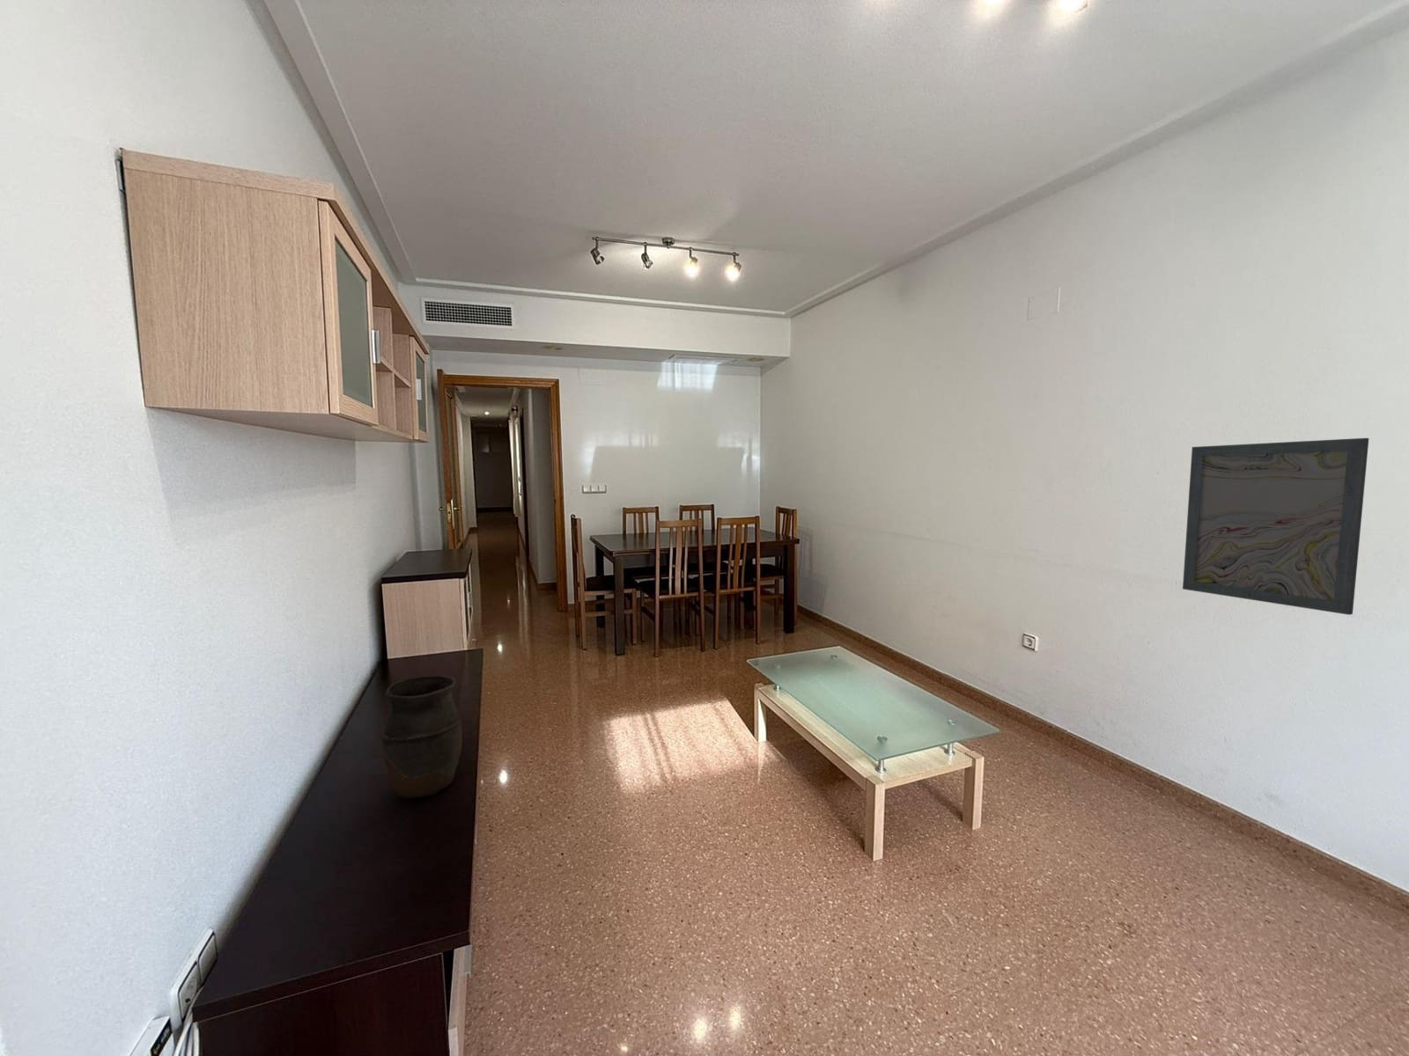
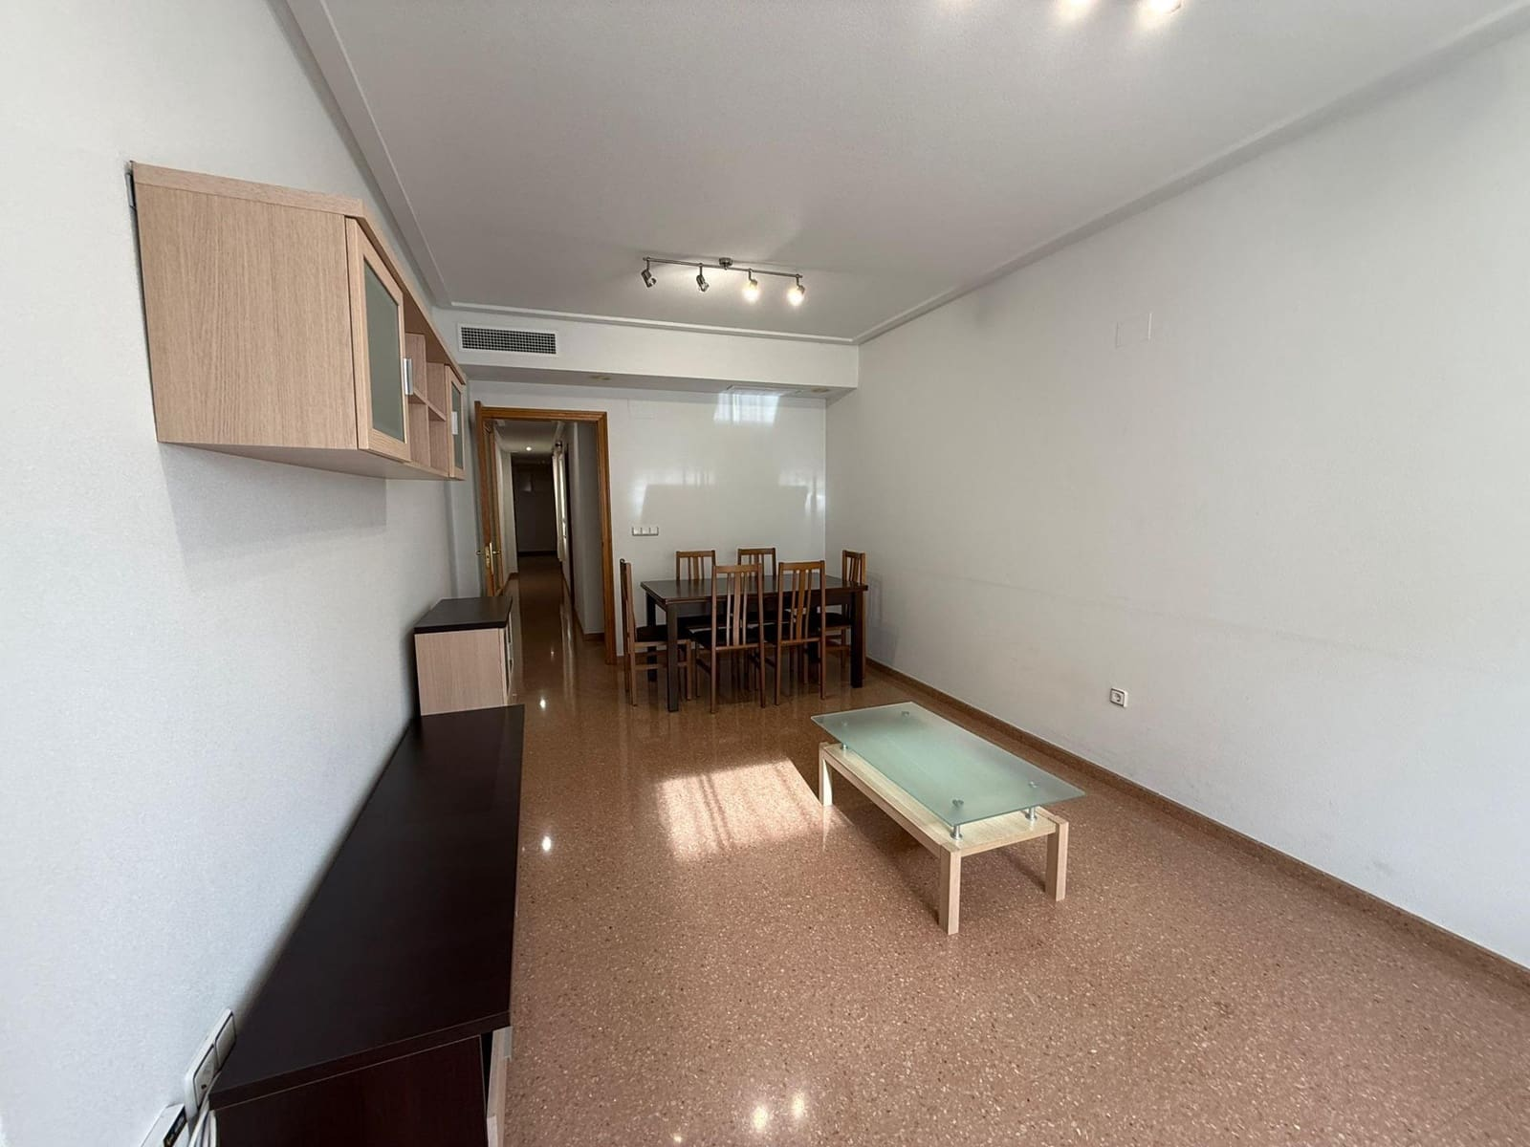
- wall art [1182,437,1369,616]
- vase [381,674,464,799]
